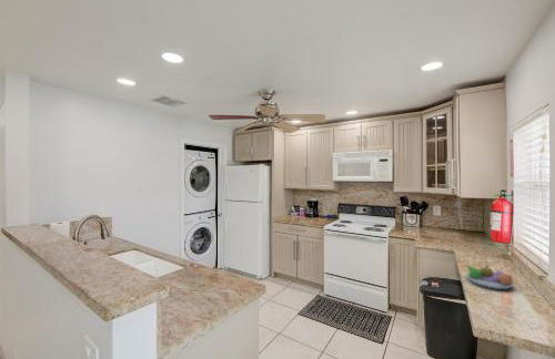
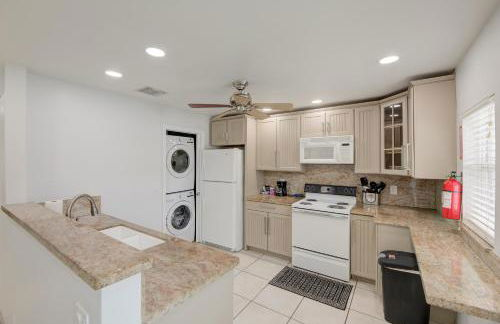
- fruit bowl [465,264,515,290]
